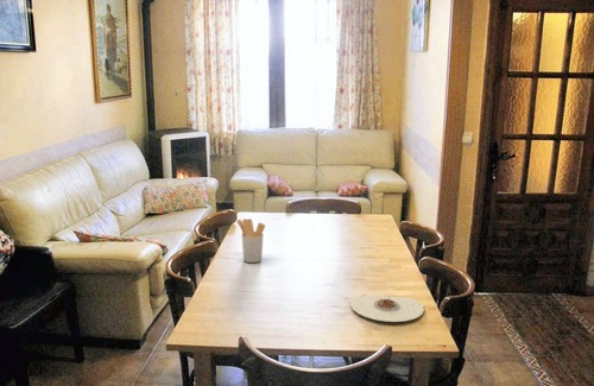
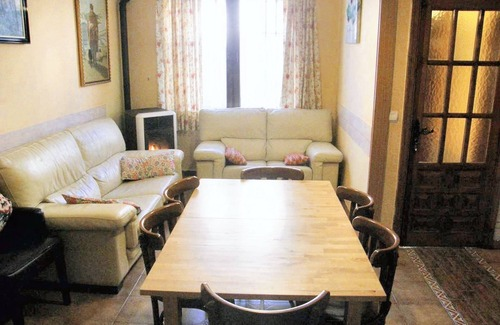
- plate [349,293,425,323]
- utensil holder [236,217,266,264]
